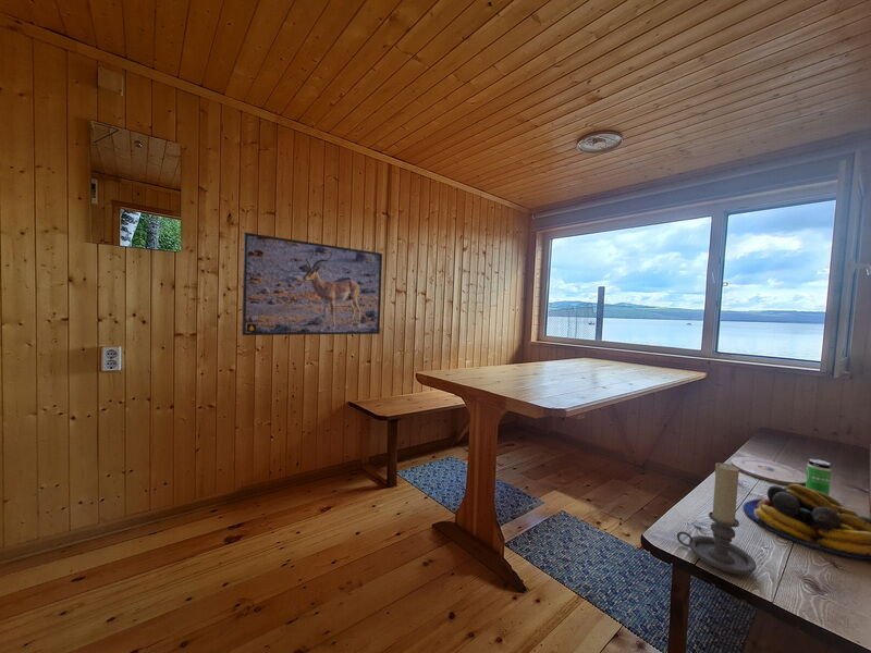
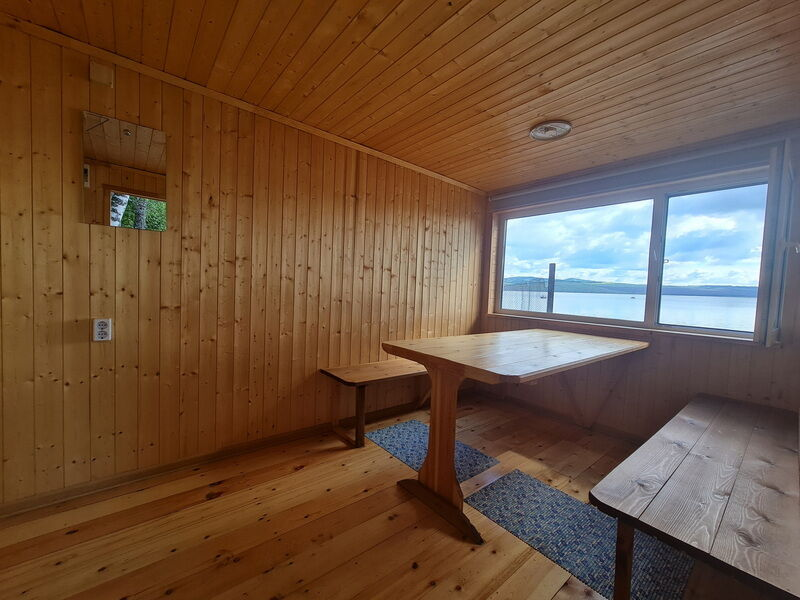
- plate [729,456,807,485]
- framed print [241,232,383,336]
- beverage can [805,458,832,496]
- fruit bowl [741,484,871,560]
- candle holder [676,461,757,576]
